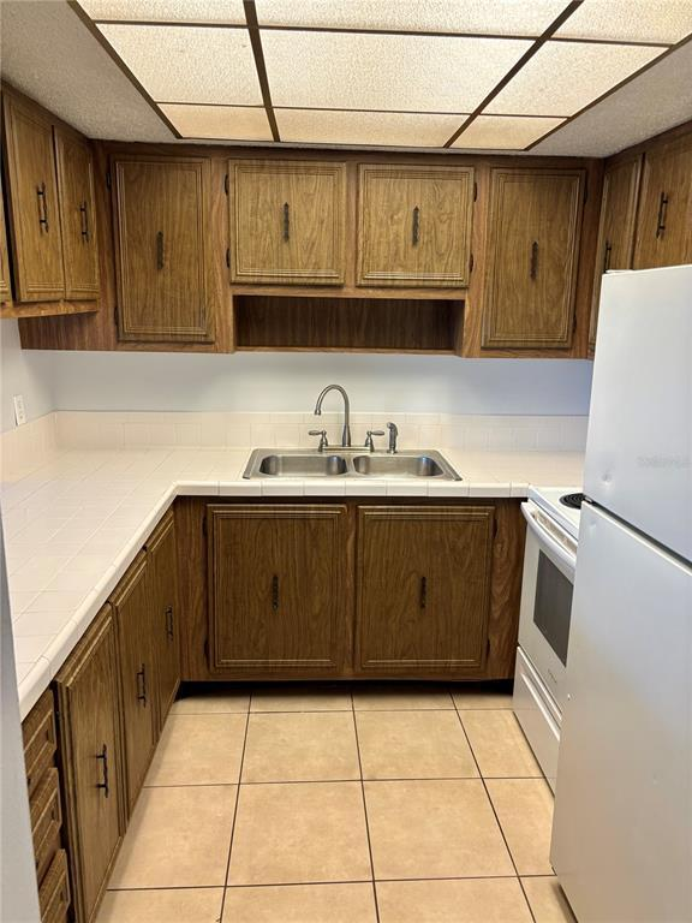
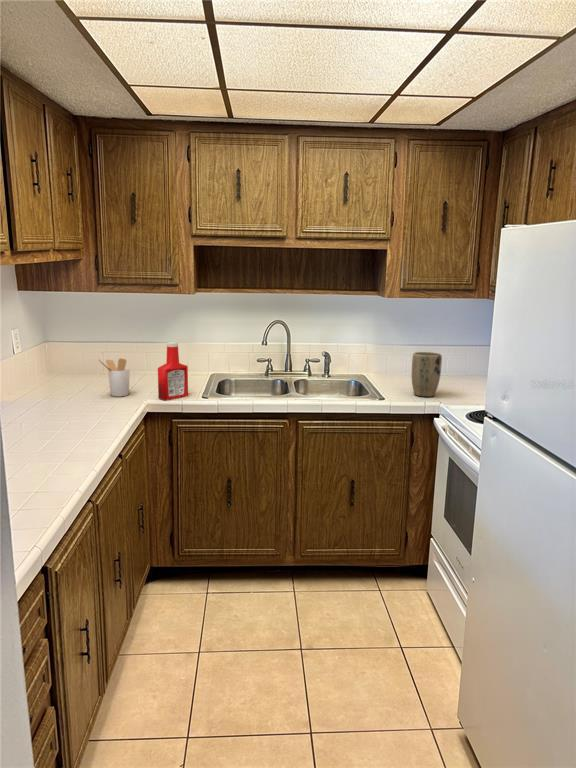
+ soap bottle [157,341,189,401]
+ utensil holder [97,357,131,398]
+ plant pot [411,351,443,398]
